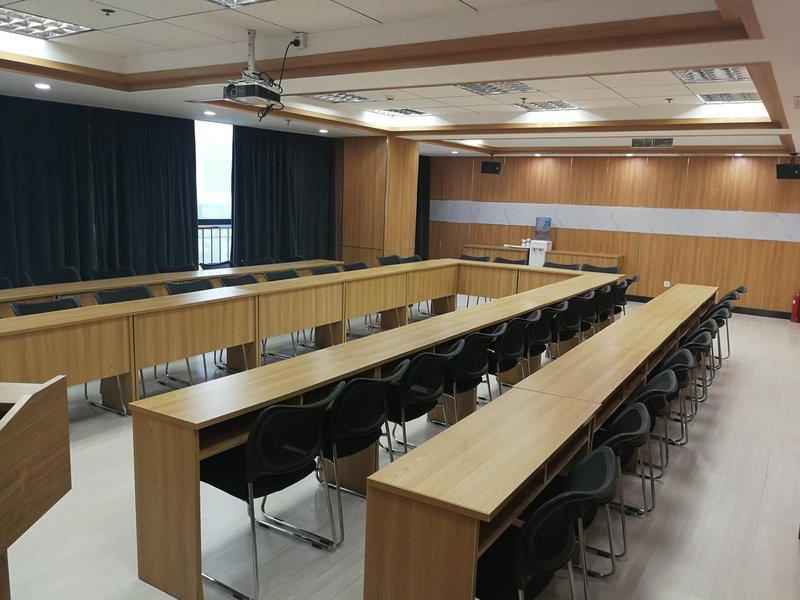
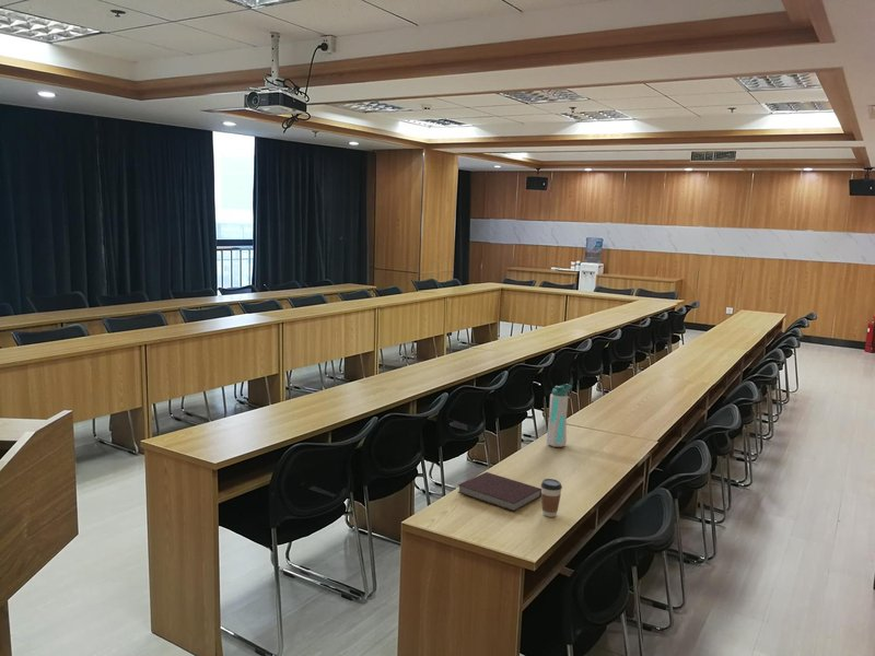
+ notebook [456,471,541,513]
+ coffee cup [540,478,563,518]
+ water bottle [545,383,573,448]
